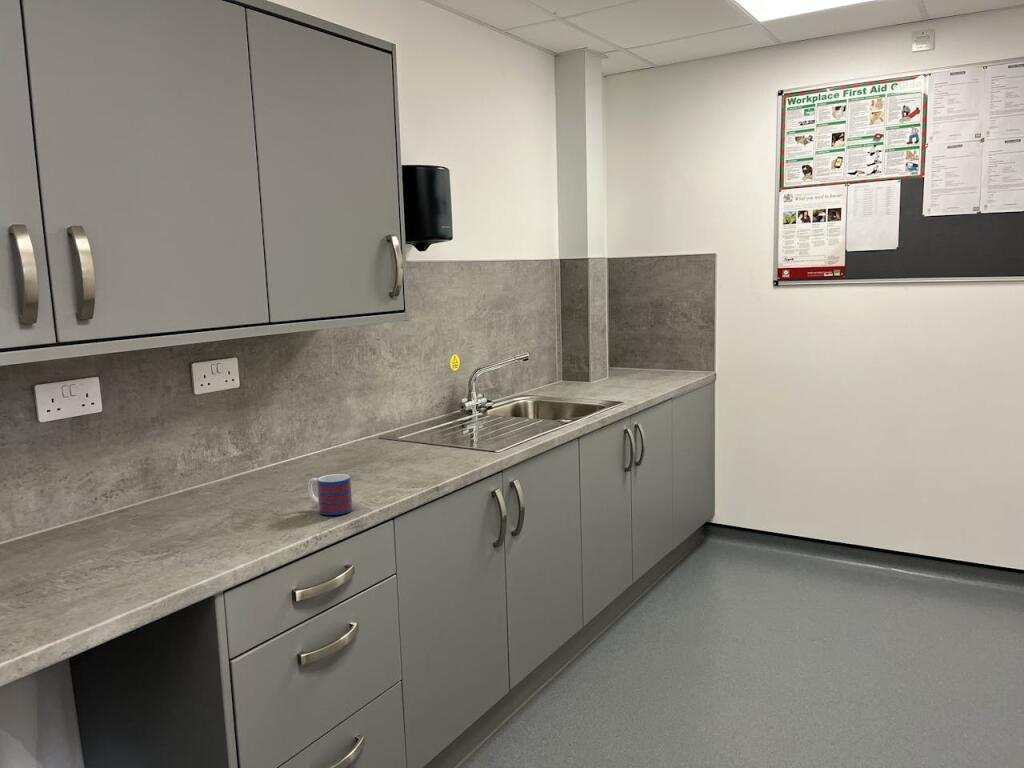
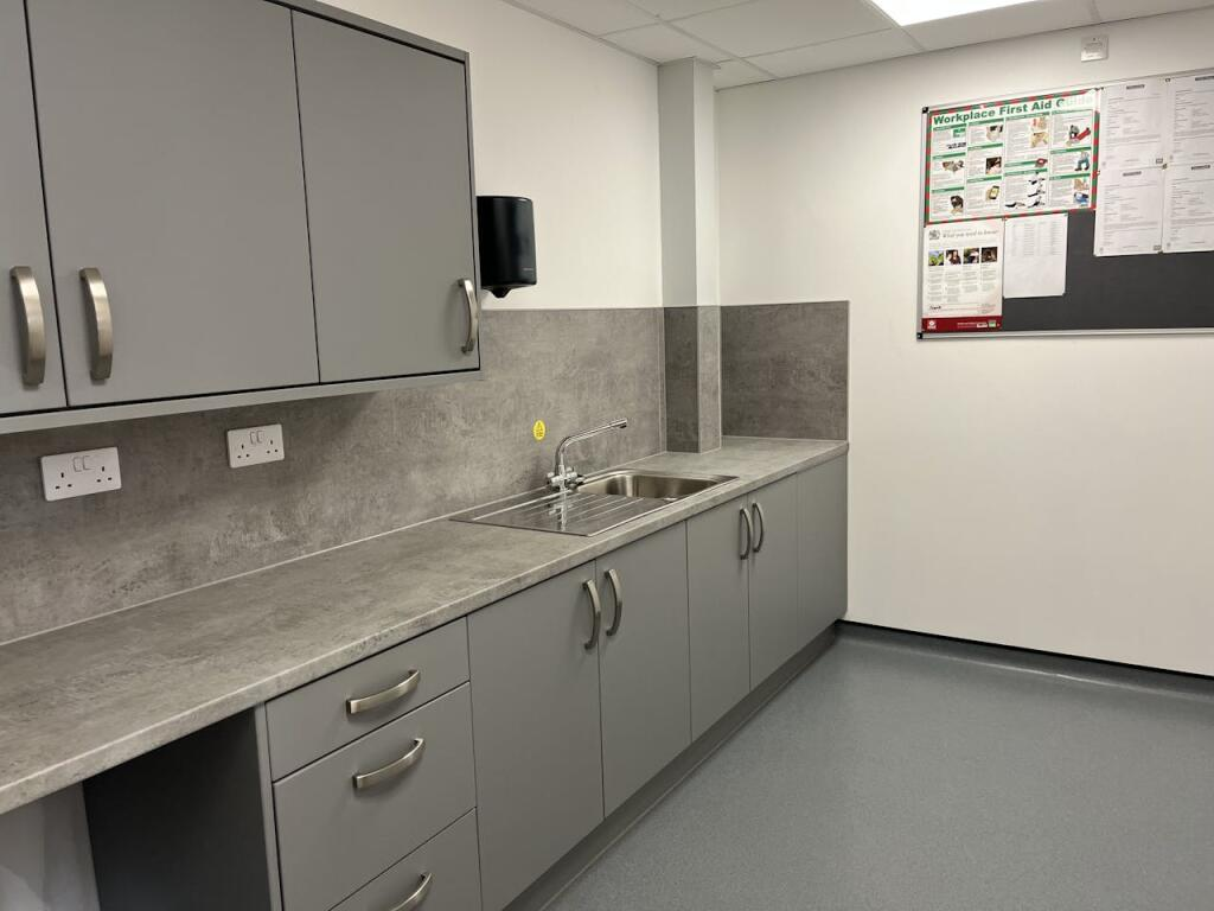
- mug [307,473,354,516]
